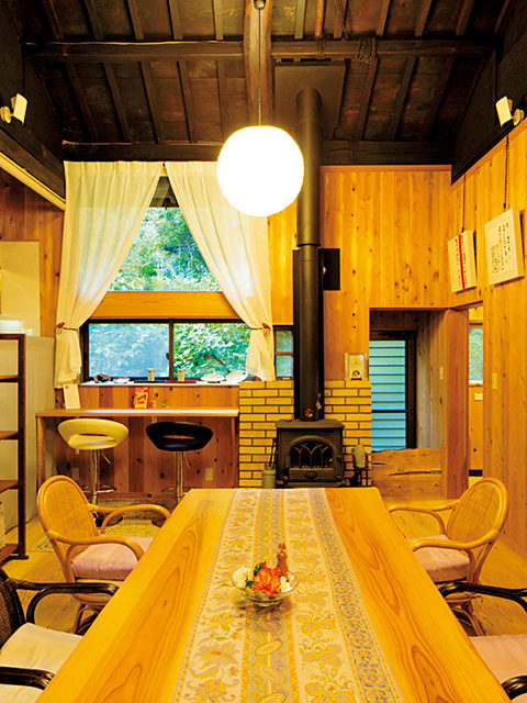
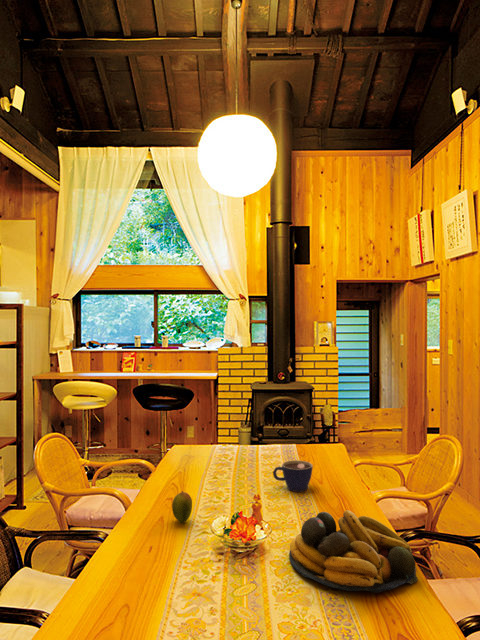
+ cup [272,459,314,493]
+ fruit [171,490,193,523]
+ fruit bowl [288,509,418,594]
